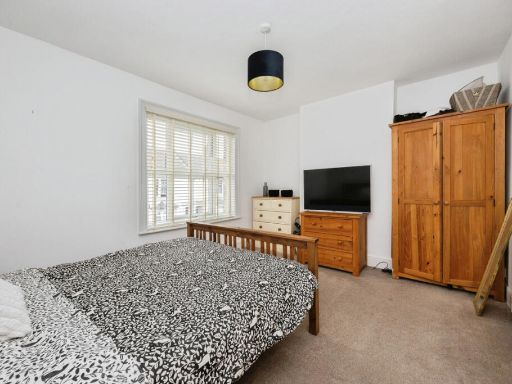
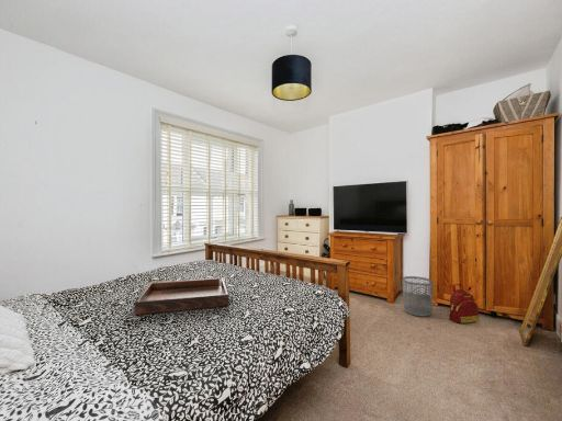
+ waste bin [402,275,435,317]
+ serving tray [134,277,229,316]
+ backpack [448,283,480,325]
